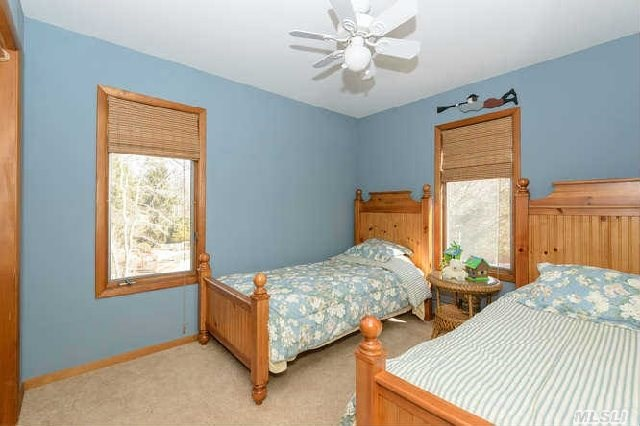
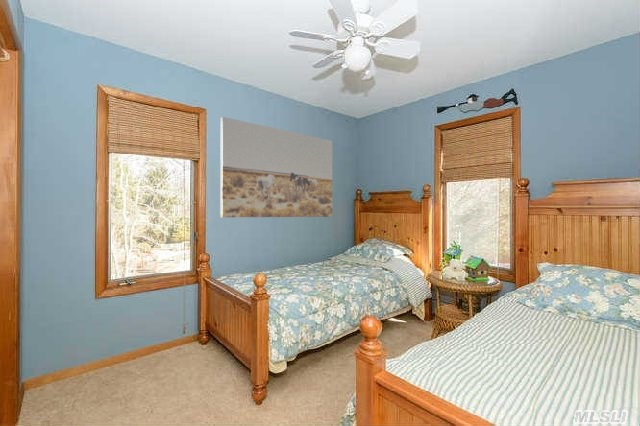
+ wall art [219,116,333,218]
